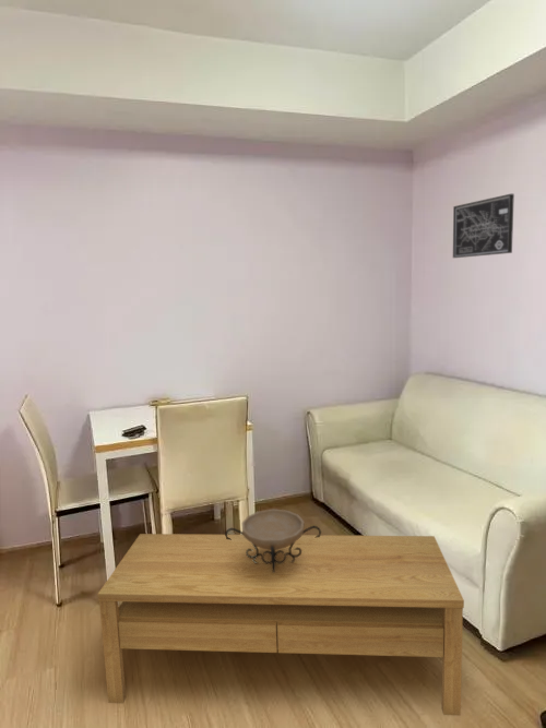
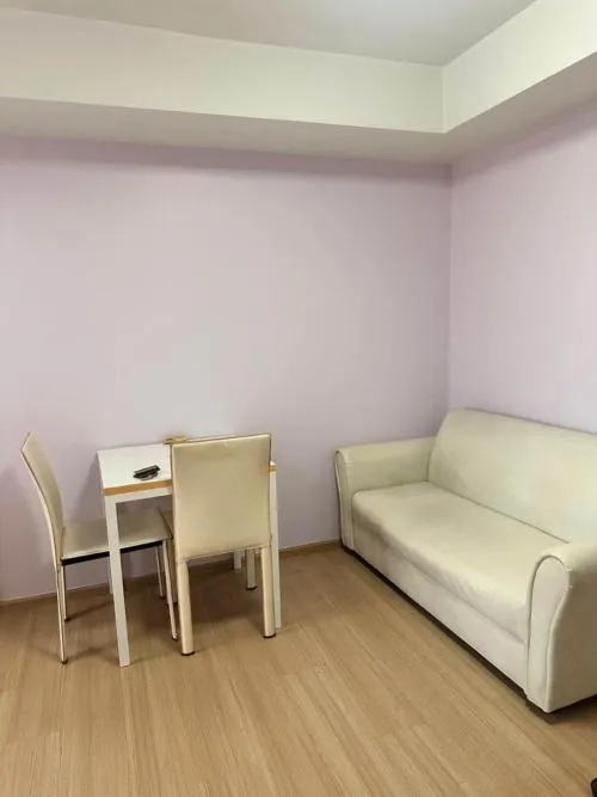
- coffee table [97,533,465,716]
- wall art [452,193,515,259]
- decorative bowl [224,509,322,573]
